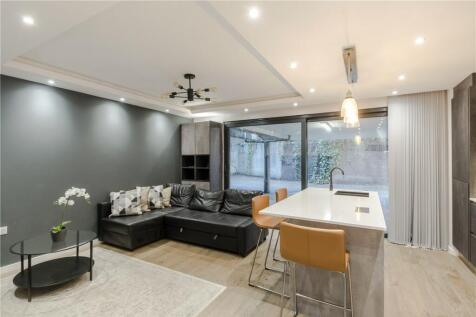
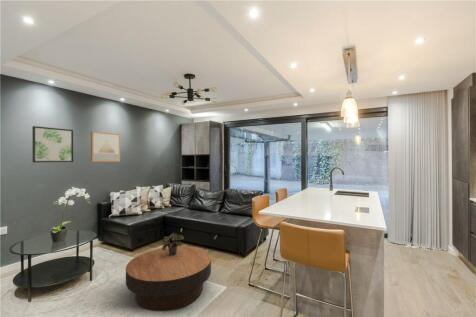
+ wall art [90,131,121,163]
+ potted plant [160,232,185,256]
+ wall art [31,125,74,163]
+ coffee table [125,245,212,312]
